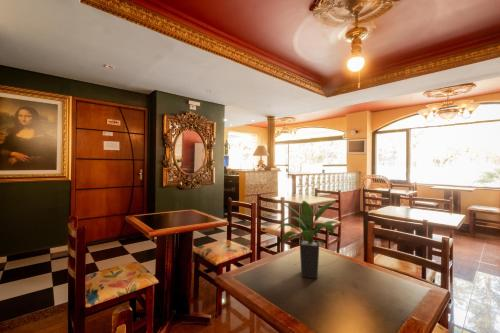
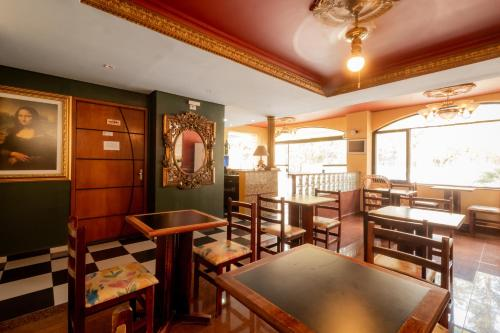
- potted plant [274,200,347,279]
